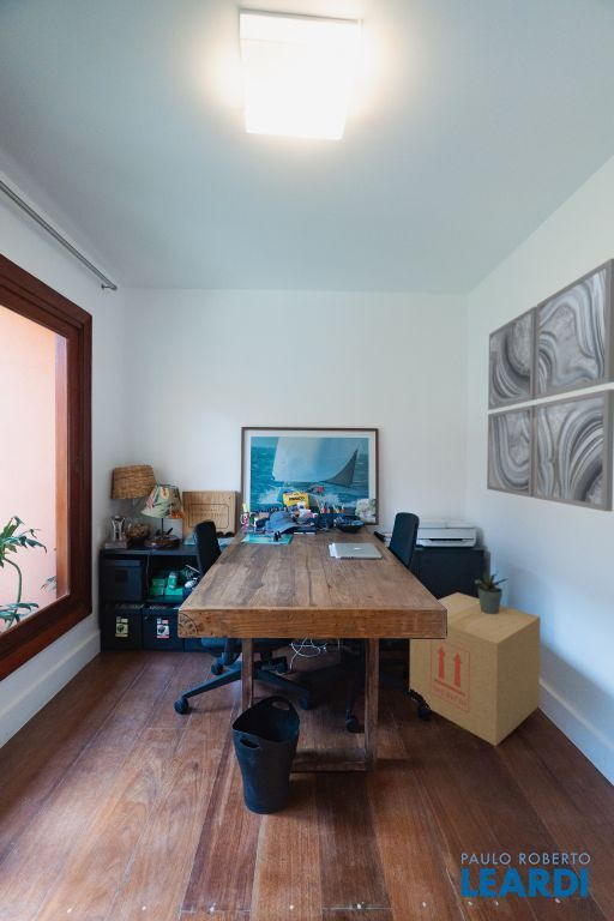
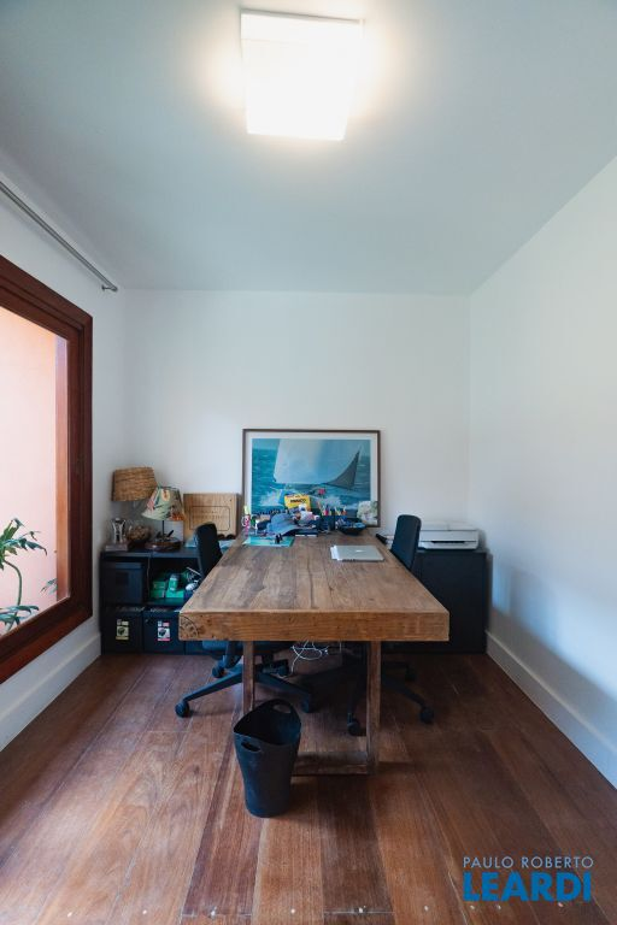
- cardboard box [409,591,541,747]
- potted plant [474,570,510,614]
- wall art [486,258,614,512]
